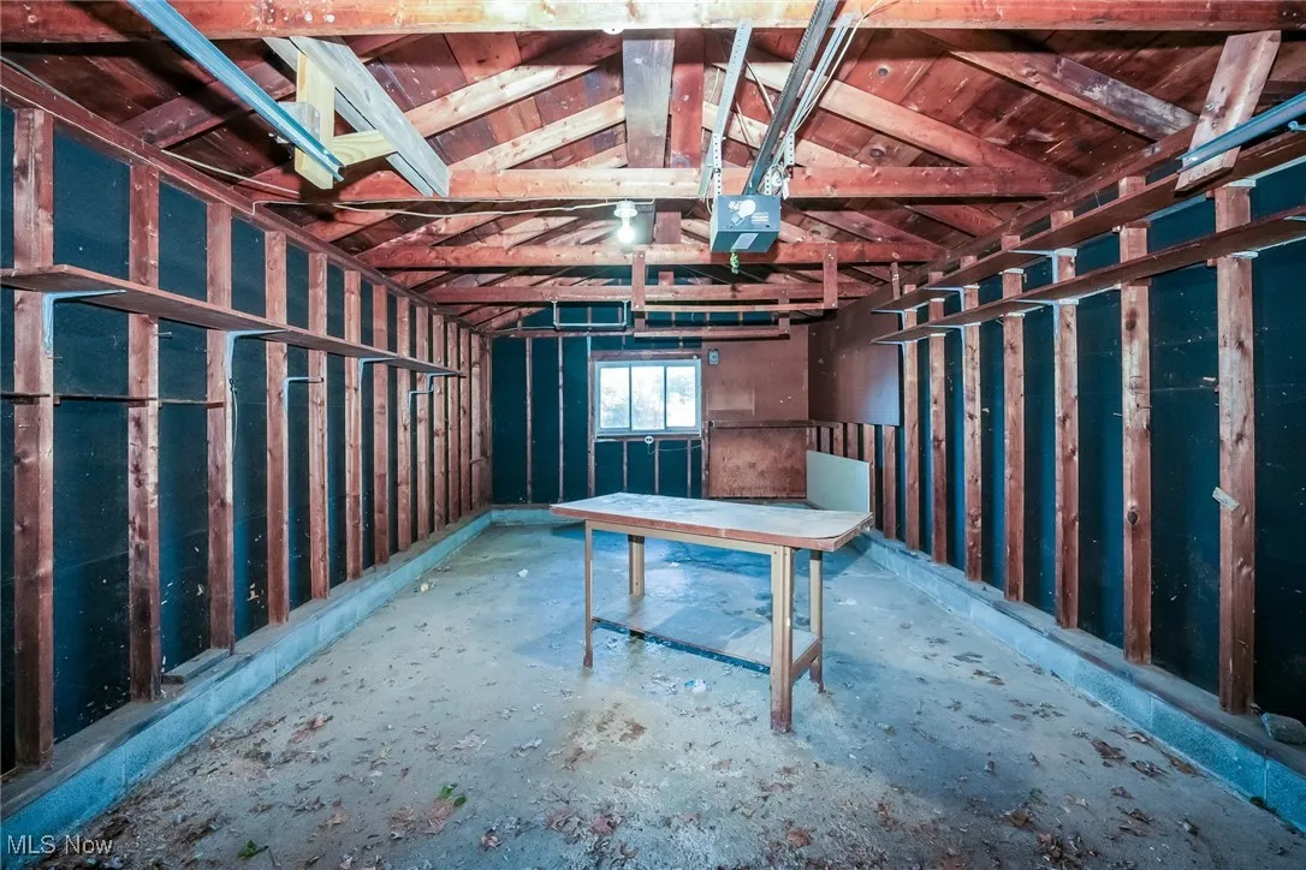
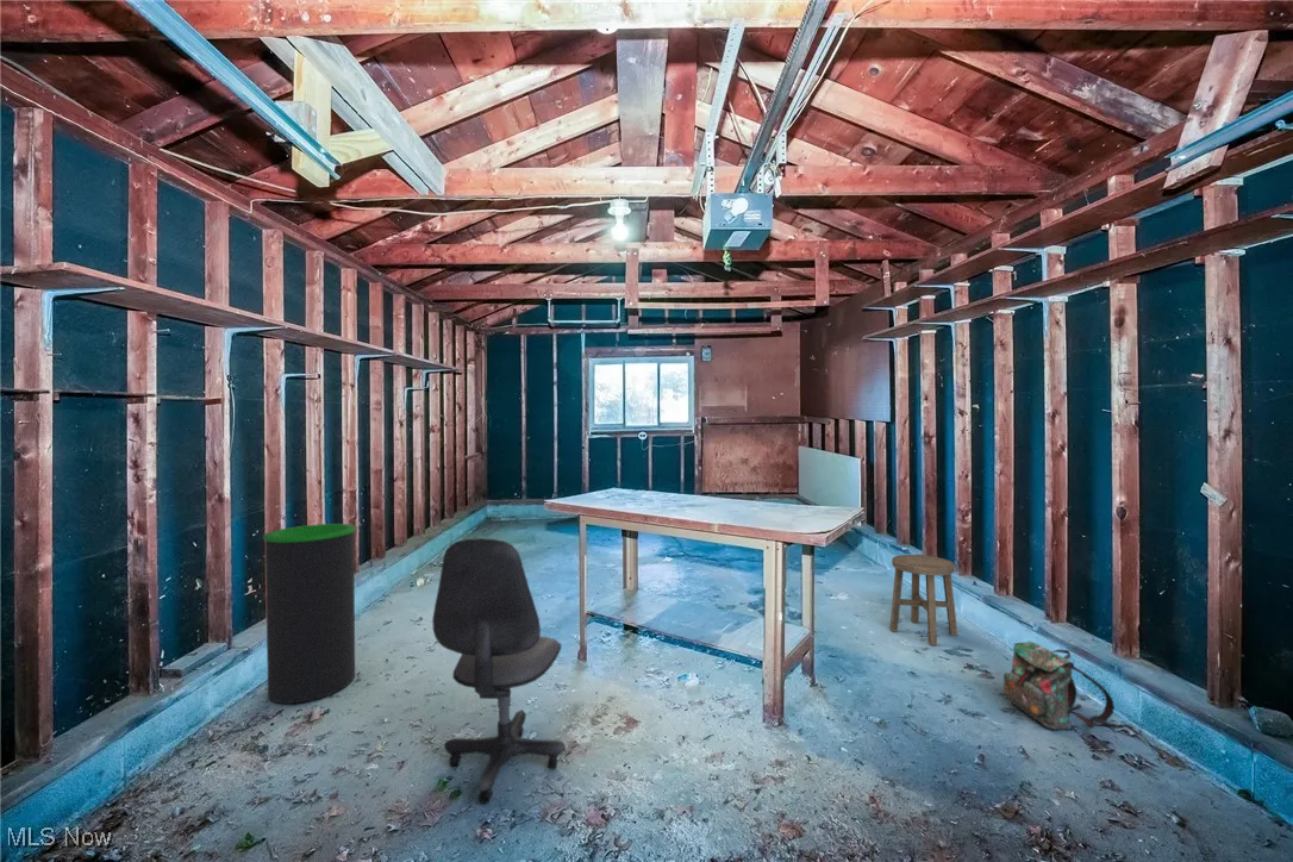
+ stool [888,554,958,646]
+ office chair [431,537,567,805]
+ trash can [262,523,357,705]
+ backpack [1002,639,1125,731]
